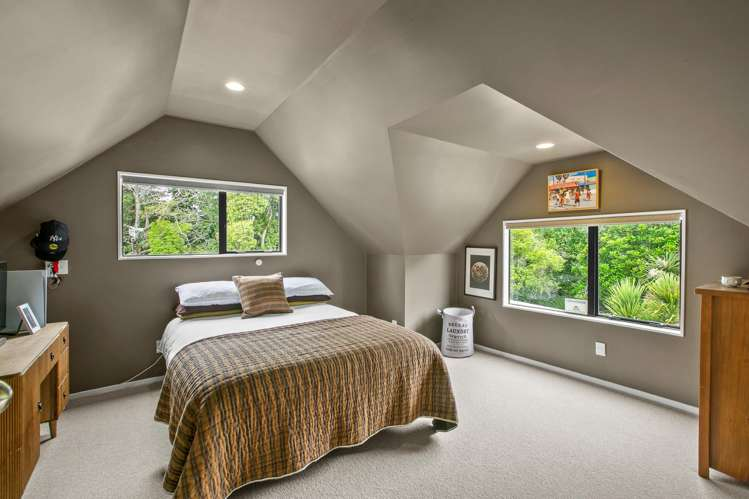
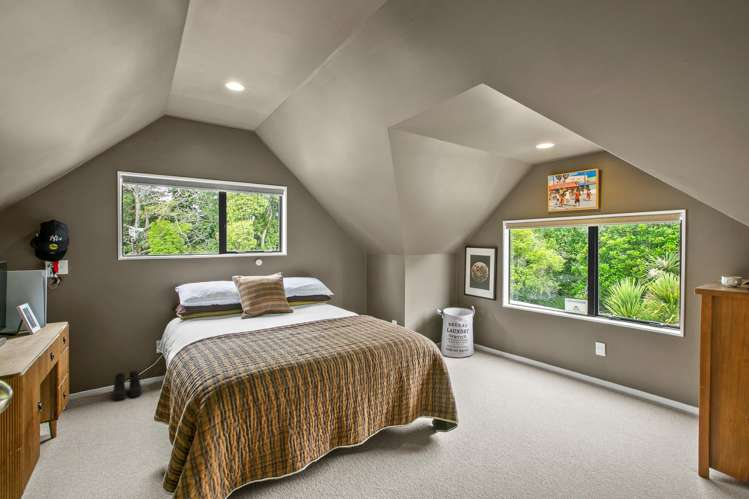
+ boots [112,369,143,401]
